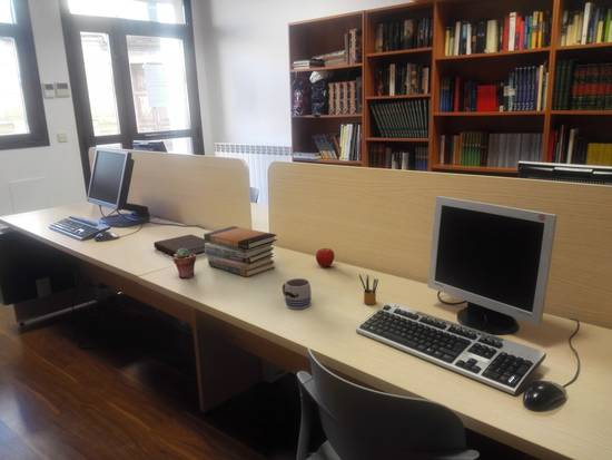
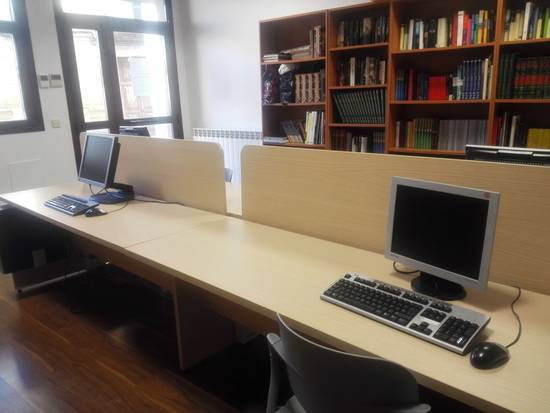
- mug [280,277,313,310]
- notebook [154,233,208,256]
- book stack [203,225,278,278]
- pencil box [358,274,379,306]
- apple [315,247,336,268]
- potted succulent [172,247,197,278]
